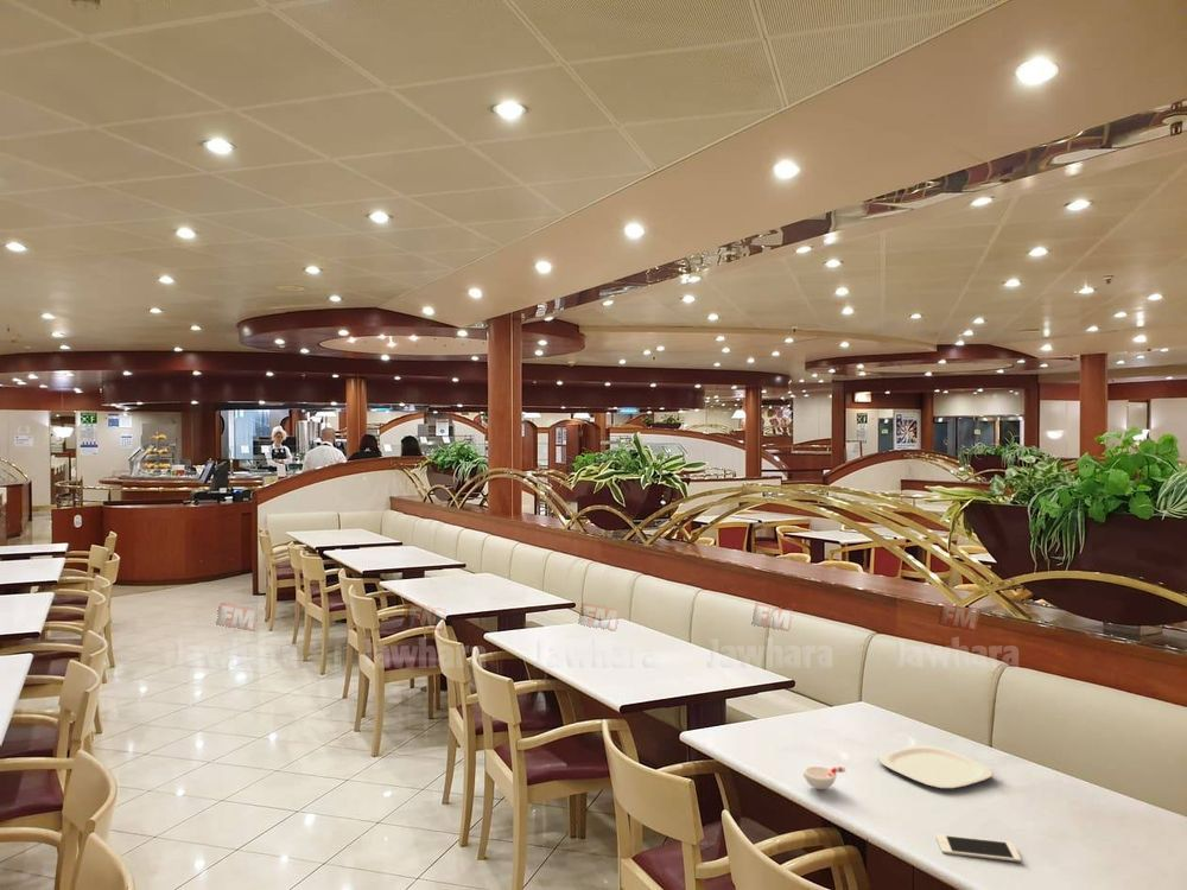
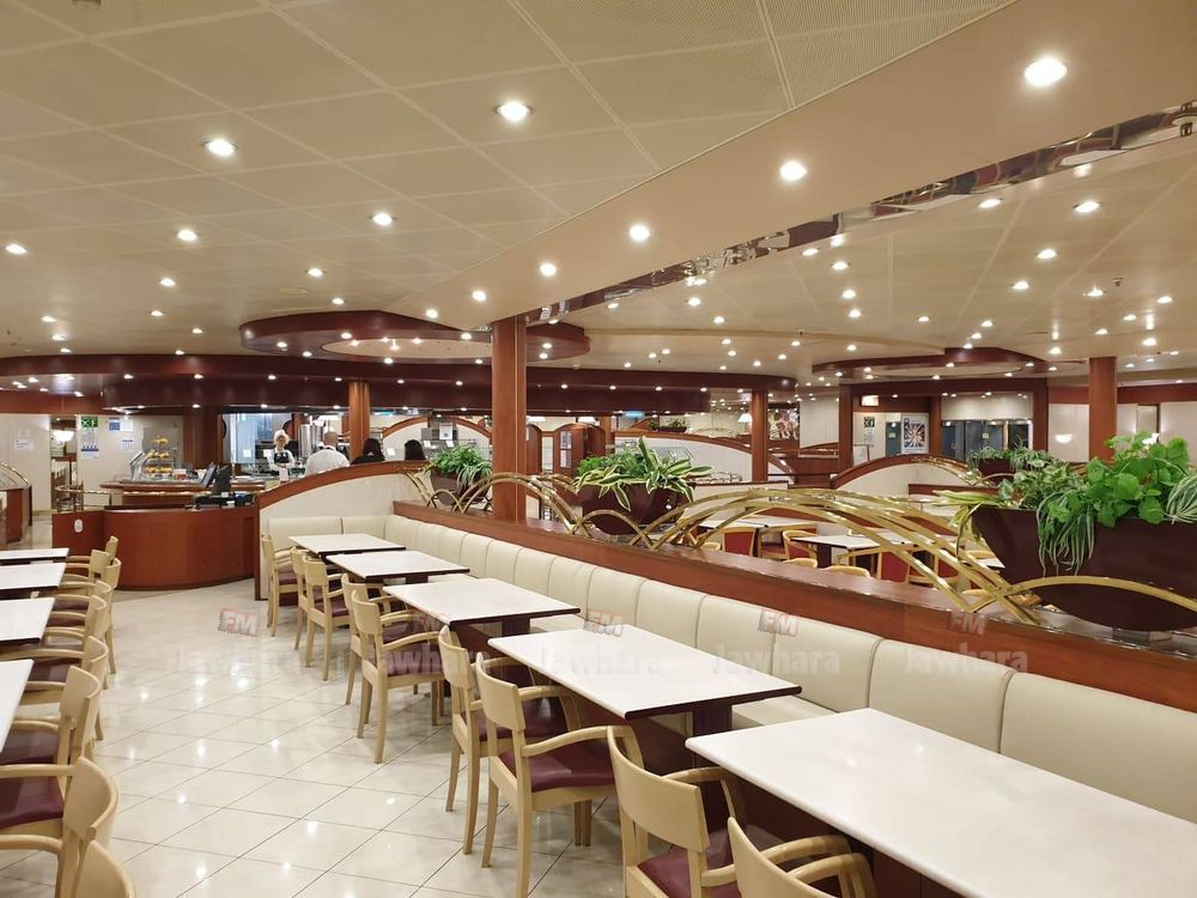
- plate [877,744,995,790]
- cup [802,764,846,790]
- cell phone [935,833,1022,863]
